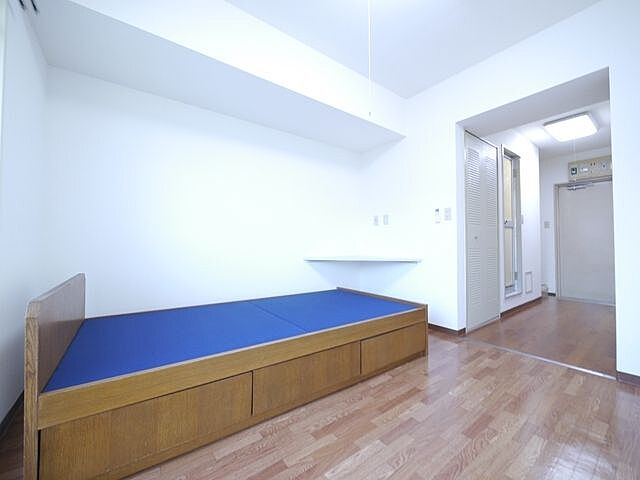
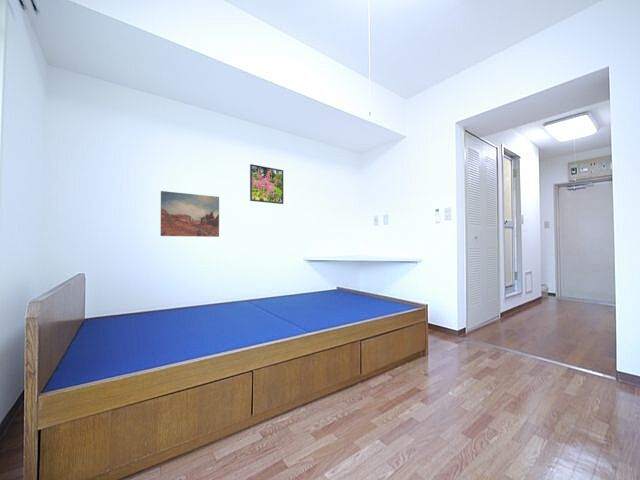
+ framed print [249,163,284,205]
+ wall art [160,190,220,238]
